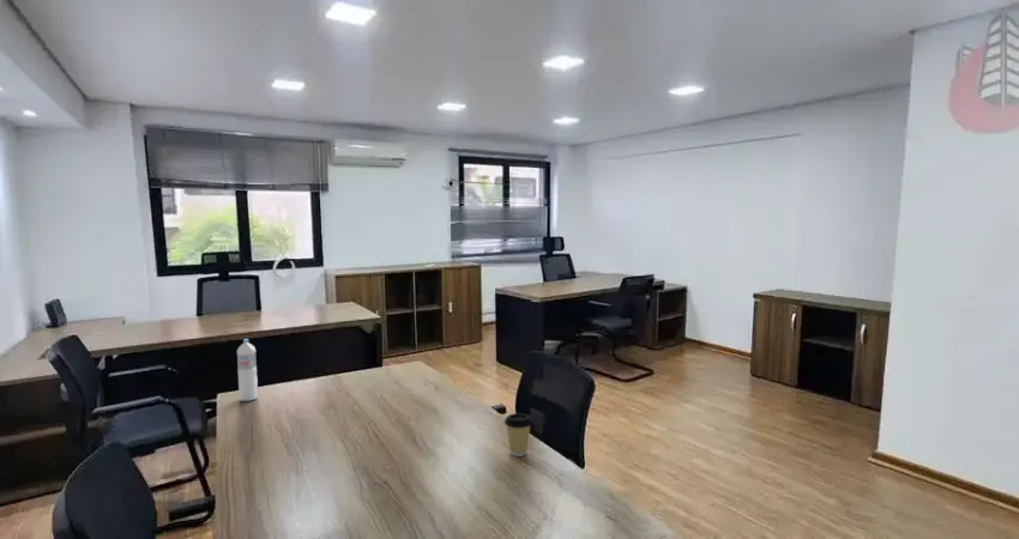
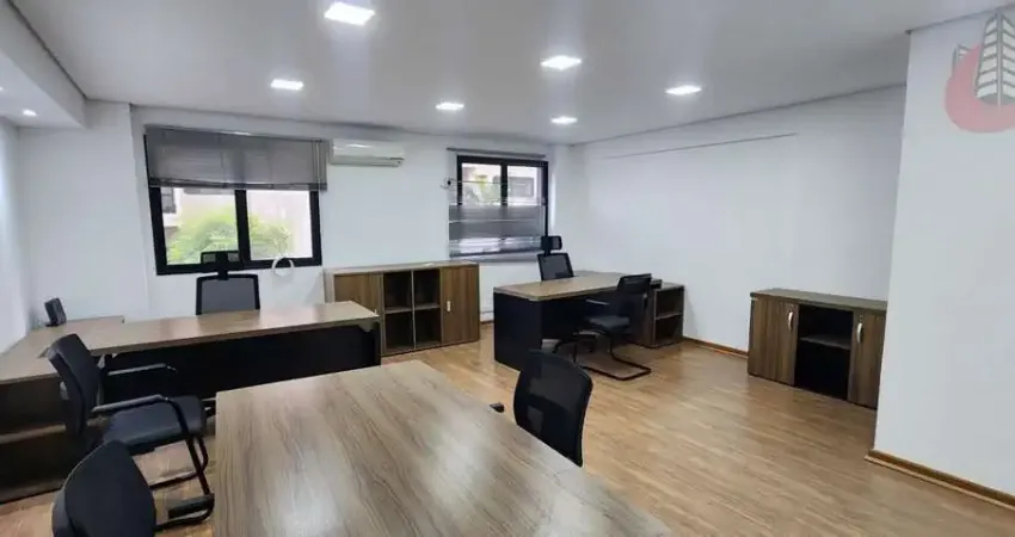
- water bottle [236,338,259,402]
- coffee cup [504,412,533,458]
